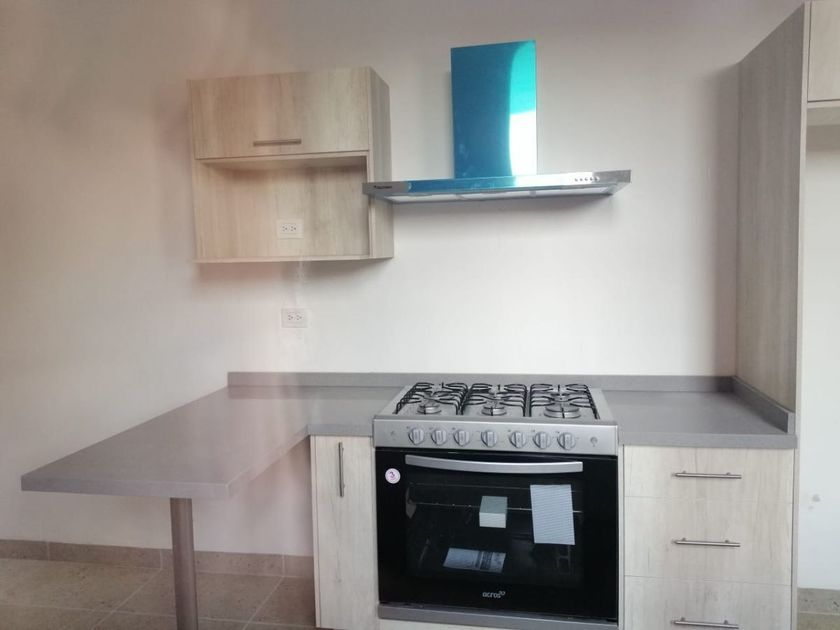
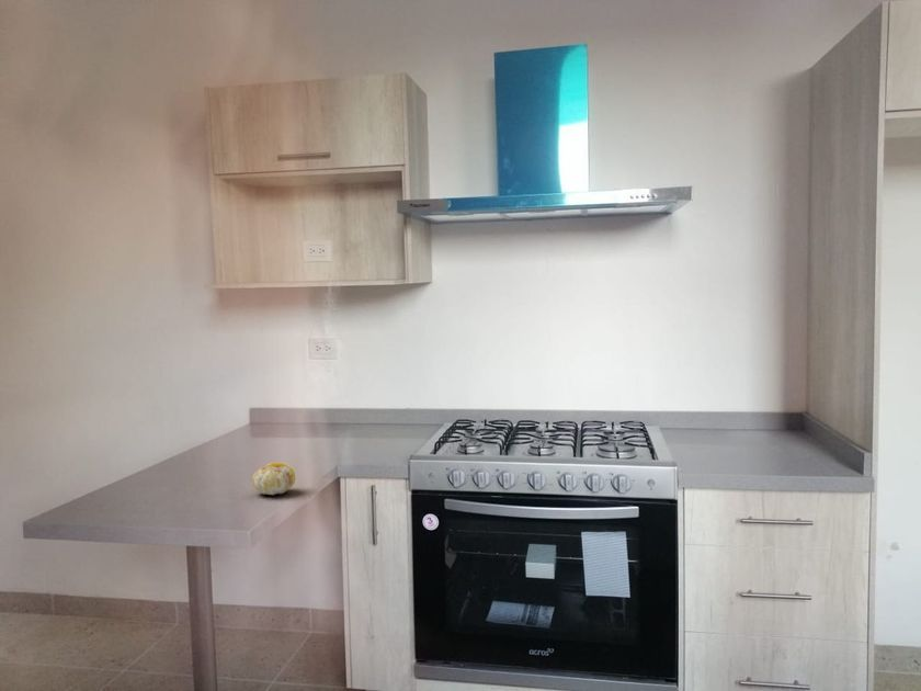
+ fruit [251,462,296,496]
